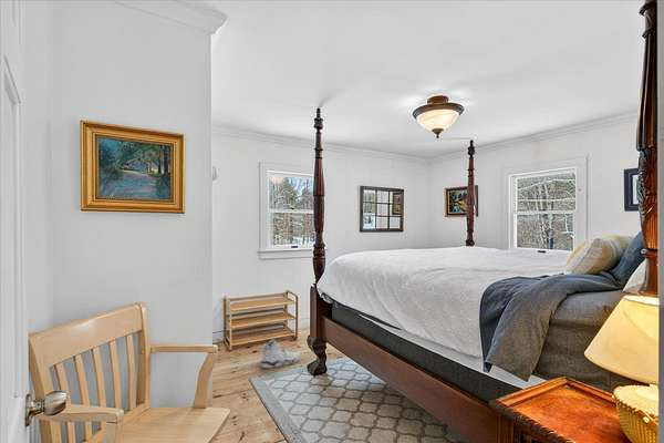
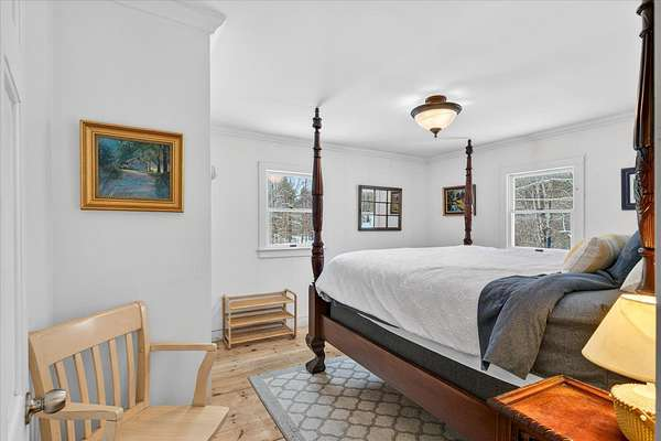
- sneaker [260,338,301,369]
